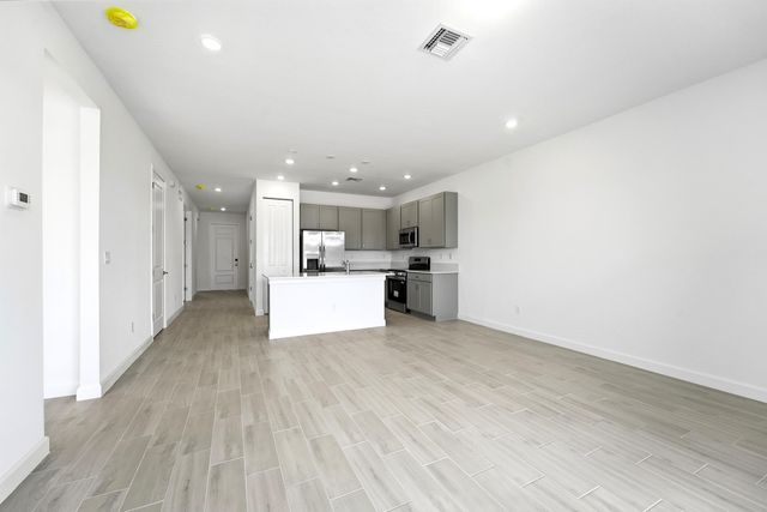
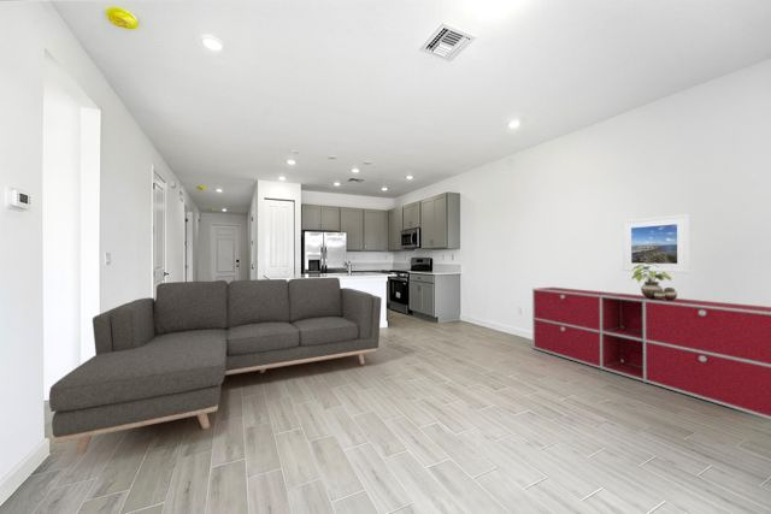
+ sofa [48,277,383,456]
+ potted plant [631,264,678,301]
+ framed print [620,213,691,274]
+ storage cabinet [531,285,771,420]
